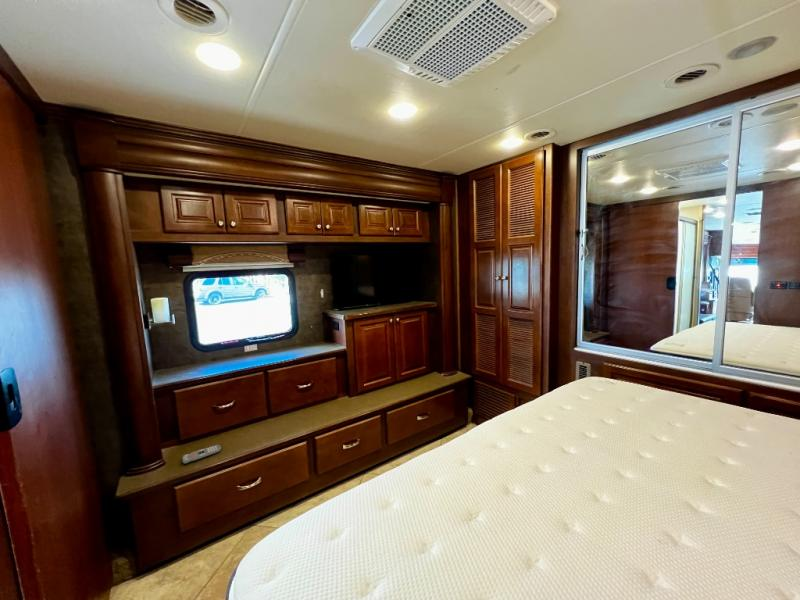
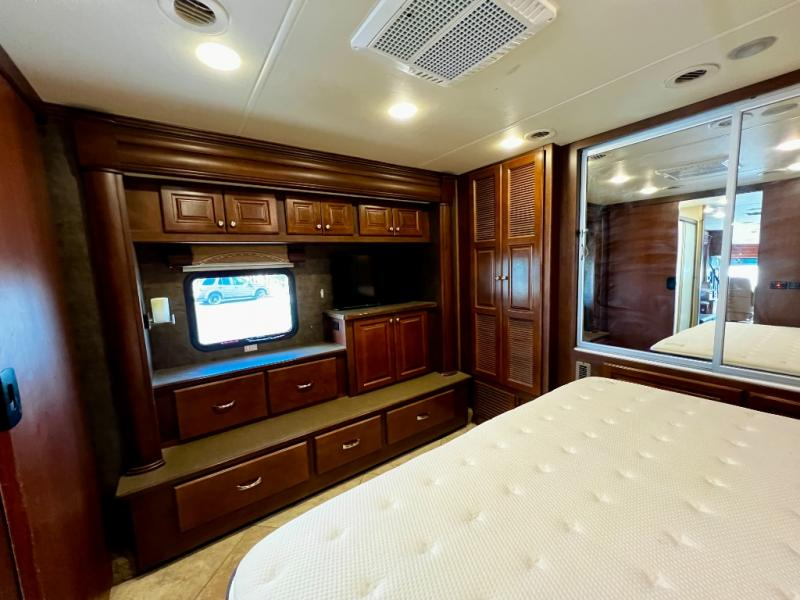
- remote control [181,444,222,465]
